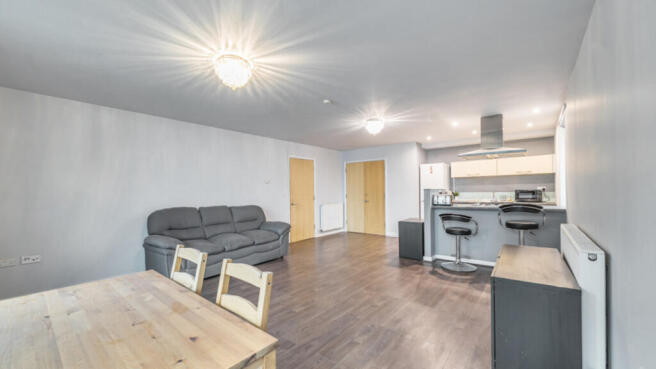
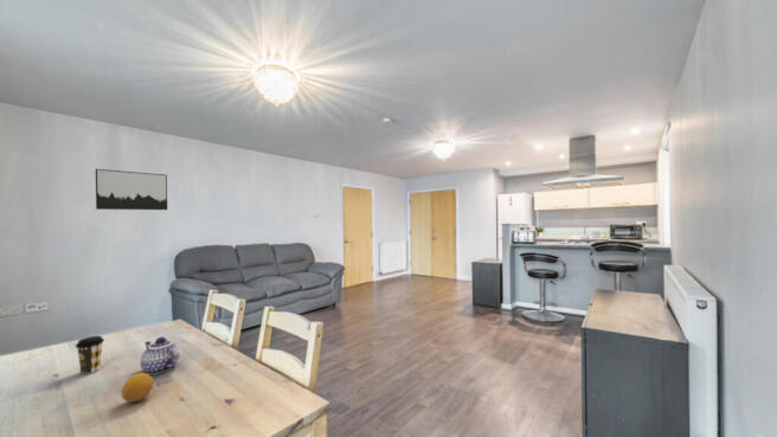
+ coffee cup [75,335,105,375]
+ fruit [121,372,155,404]
+ teapot [140,336,180,375]
+ wall art [95,168,168,211]
